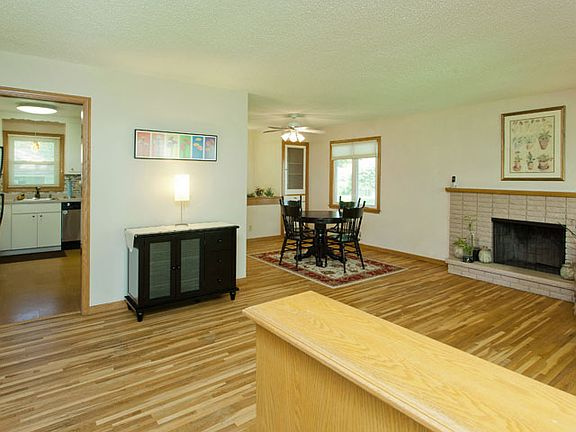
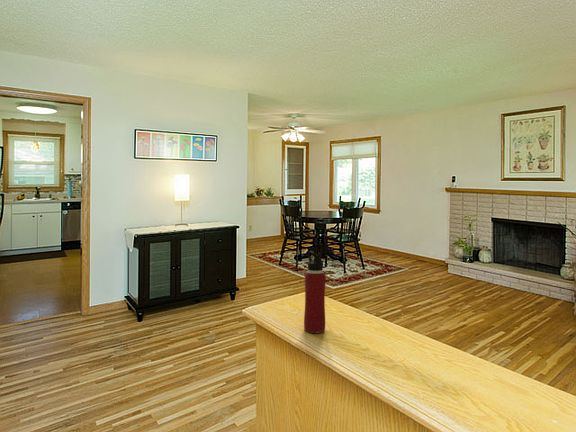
+ water bottle [303,250,327,334]
